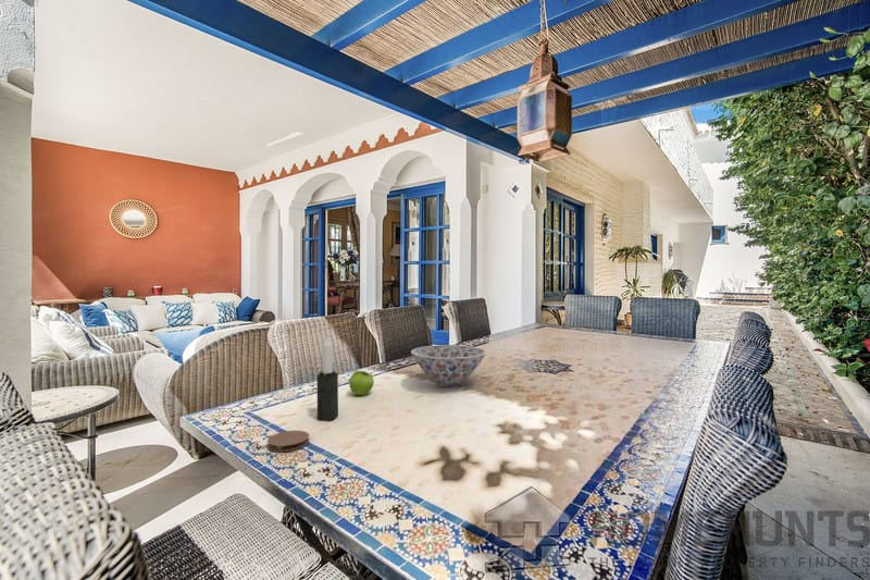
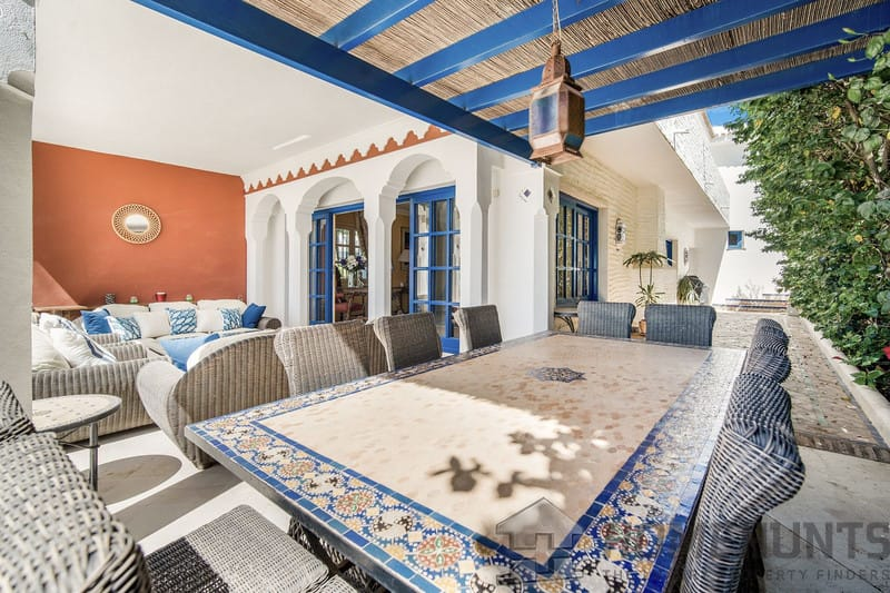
- bowl [410,344,487,387]
- fruit [348,370,375,396]
- coaster [266,430,310,453]
- candle [316,333,339,421]
